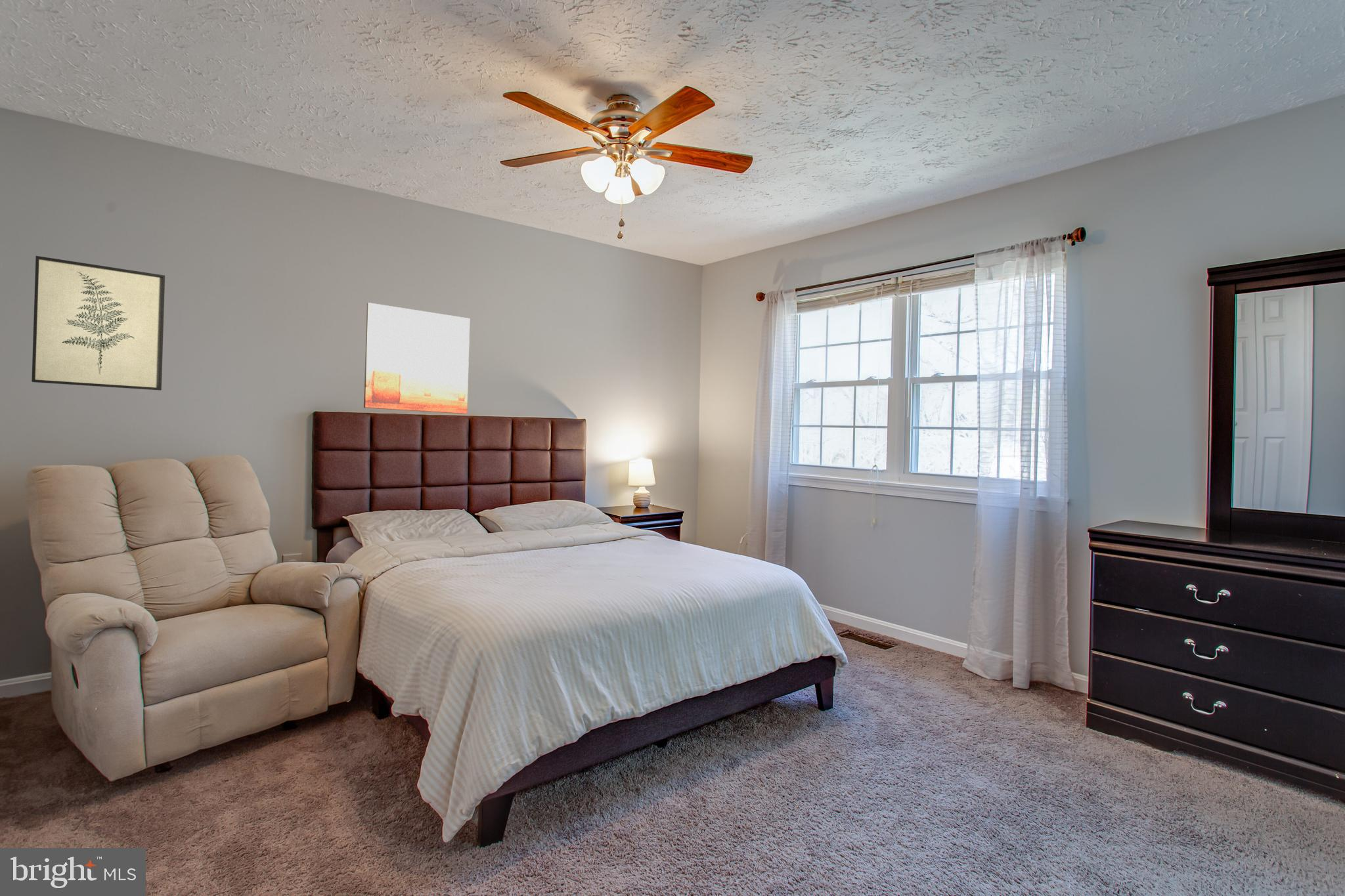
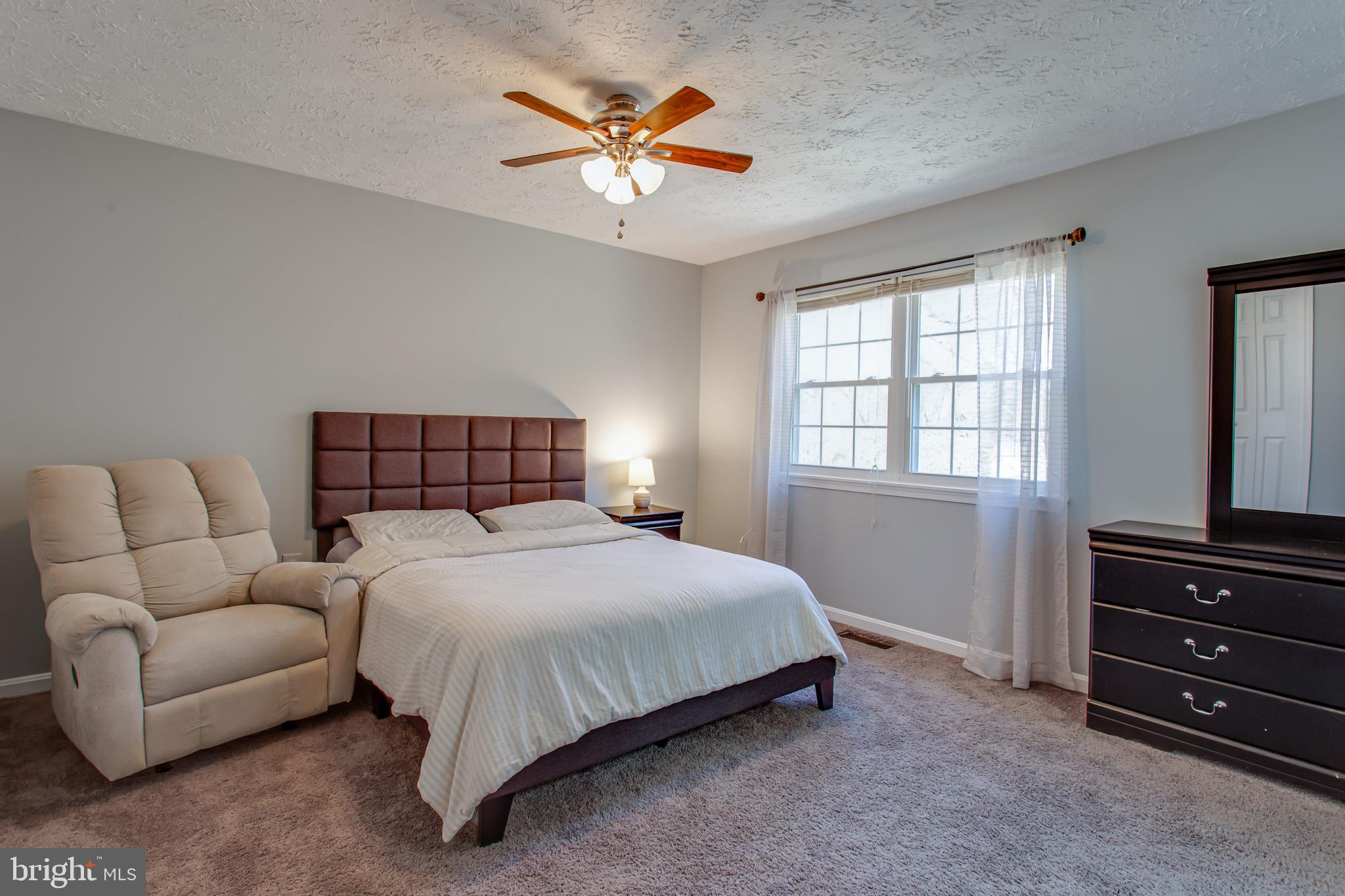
- wall art [363,302,470,414]
- wall art [31,255,165,391]
